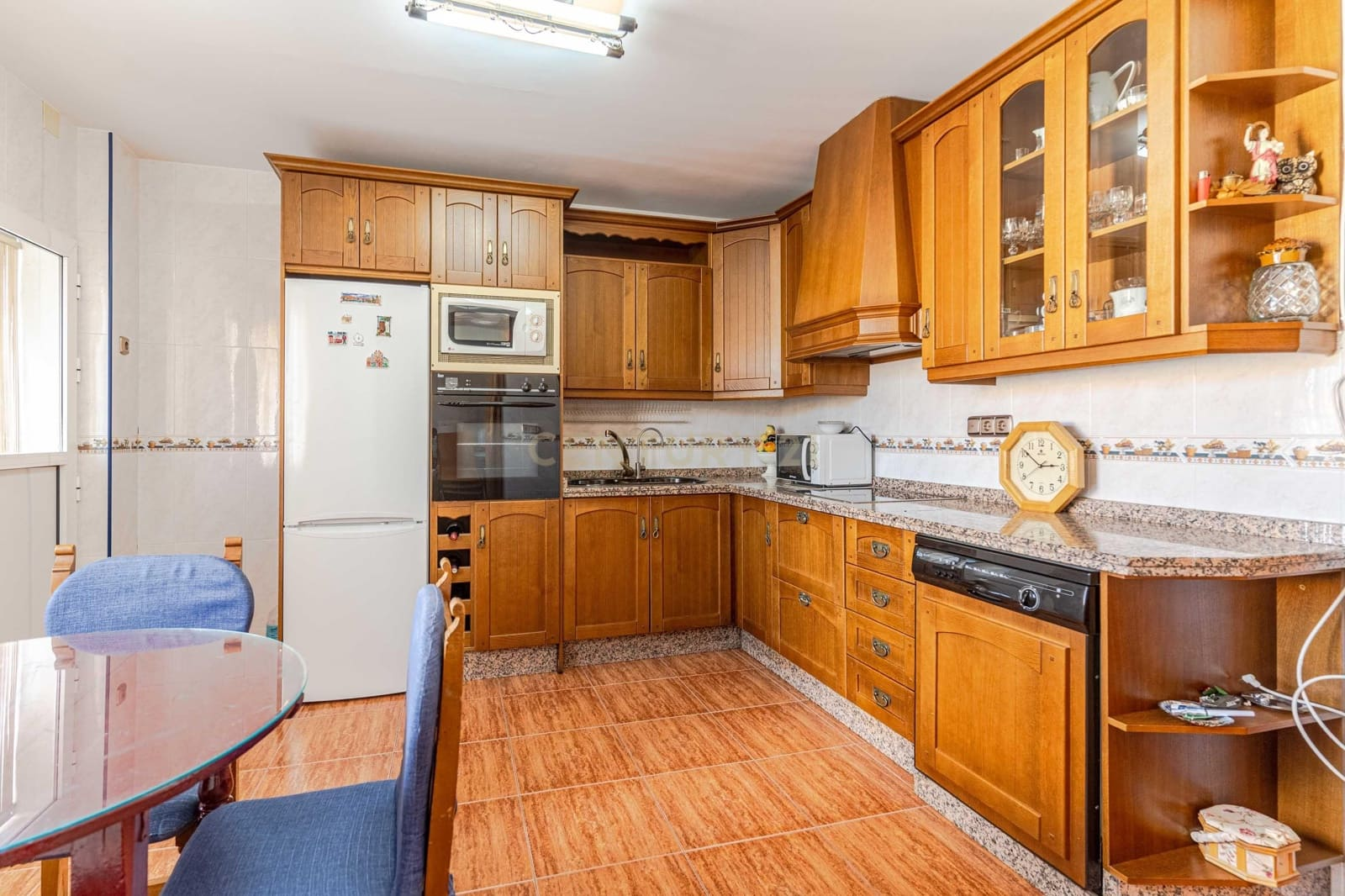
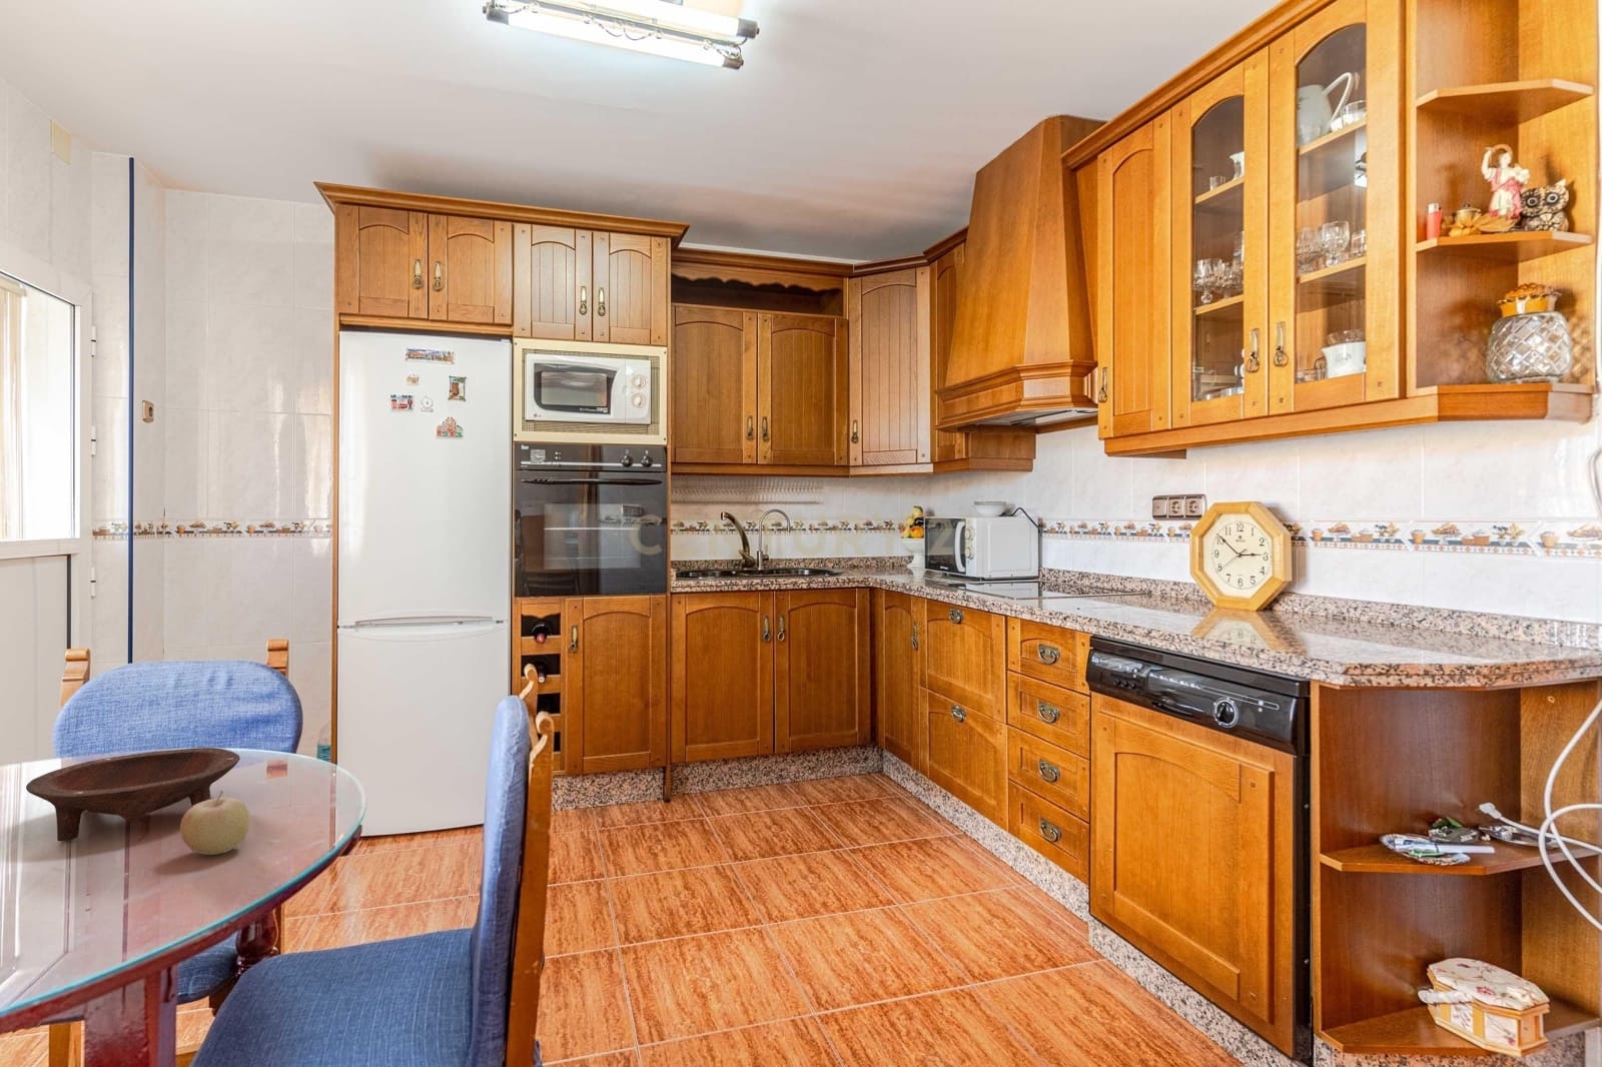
+ fruit [179,790,251,856]
+ bowl [25,747,242,843]
